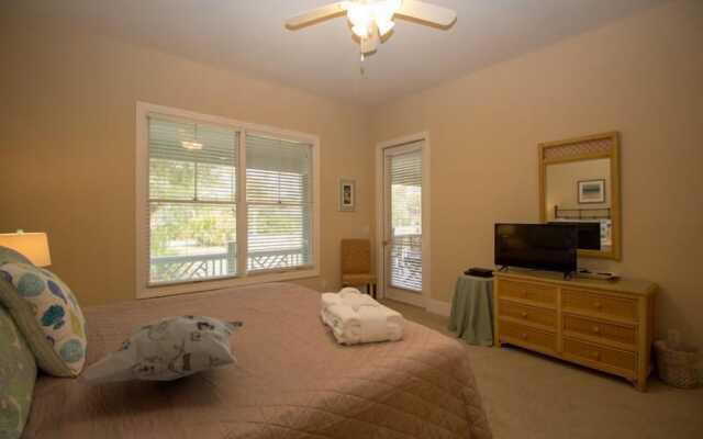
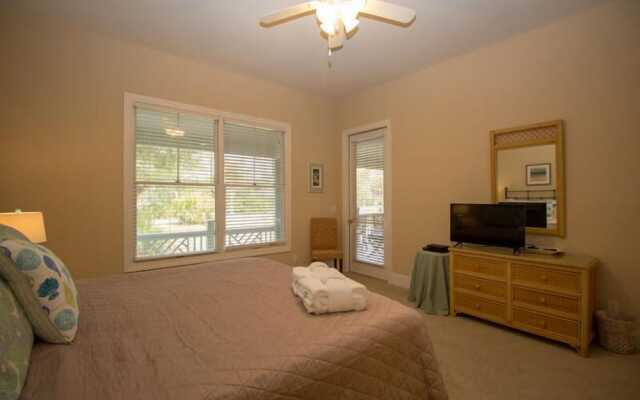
- decorative pillow [71,314,244,385]
